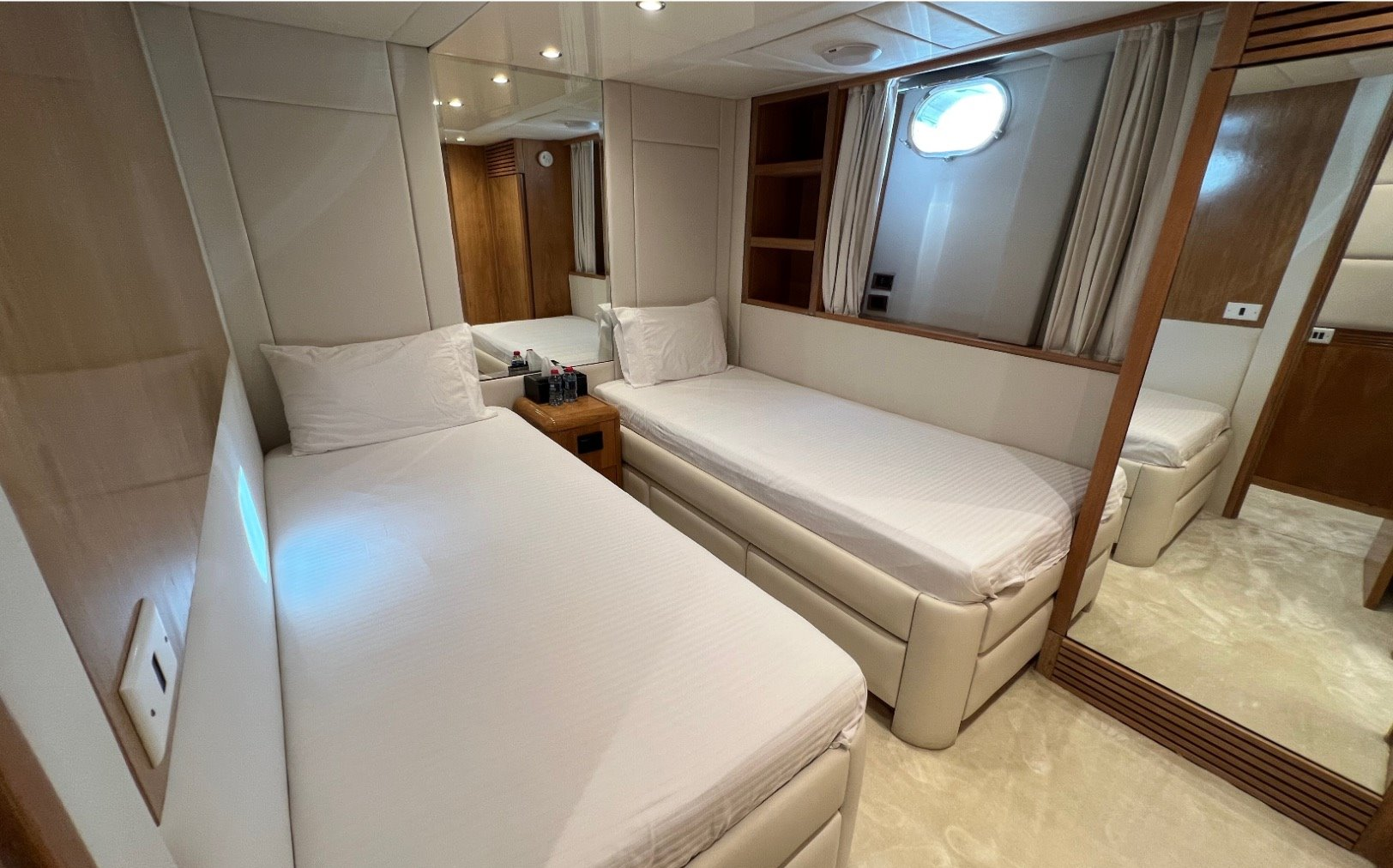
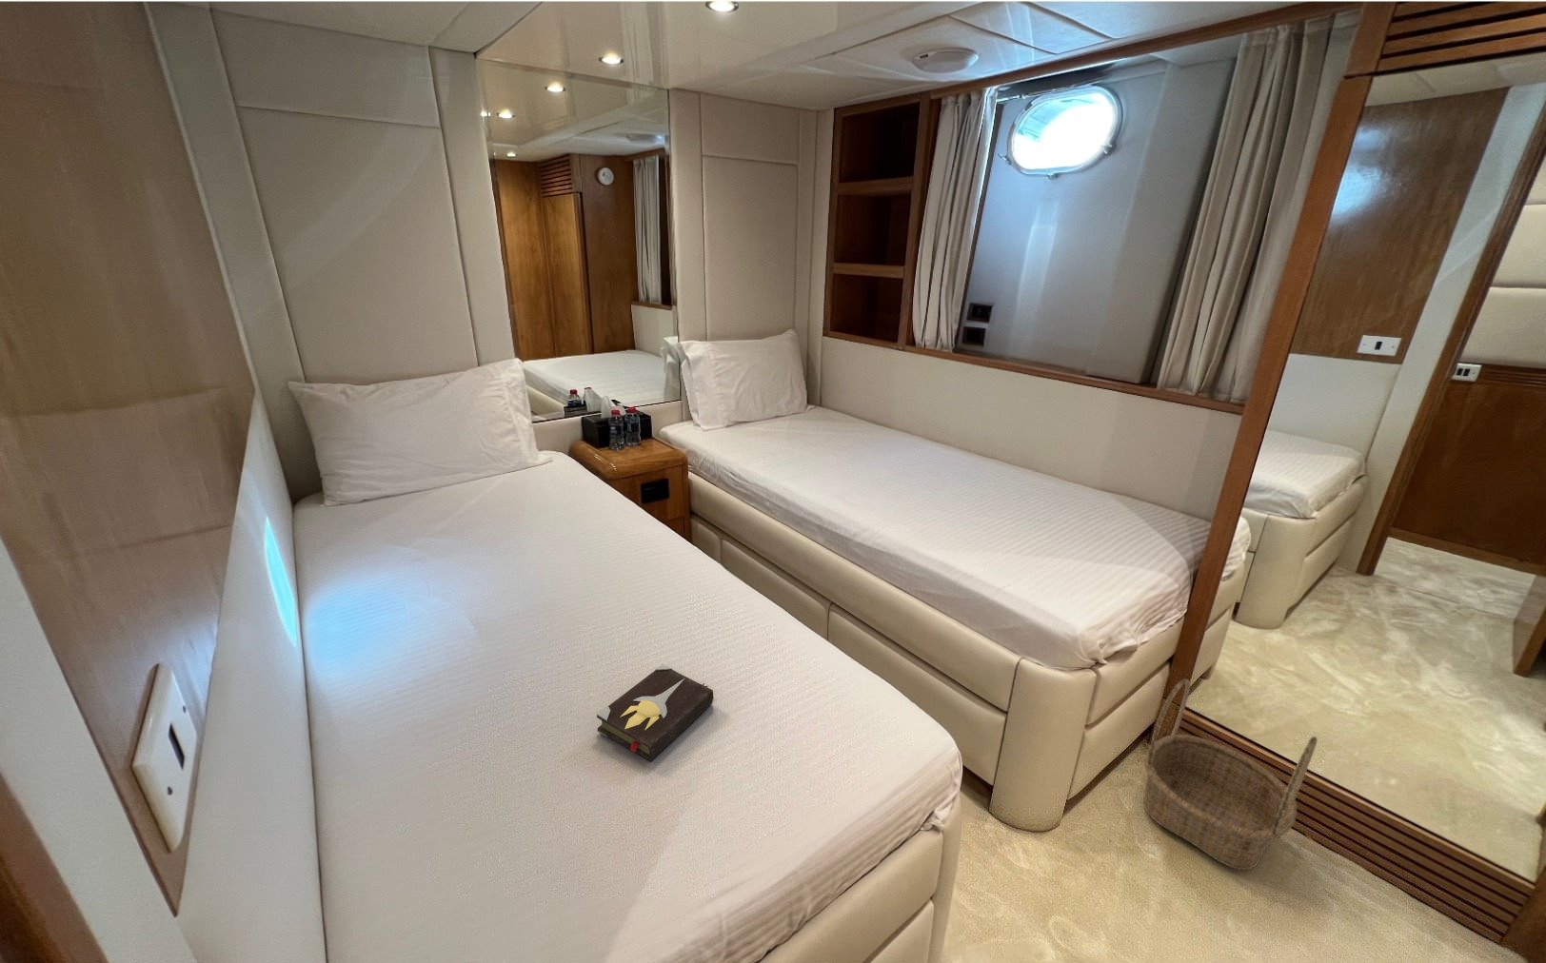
+ hardback book [596,663,714,762]
+ basket [1142,678,1318,871]
